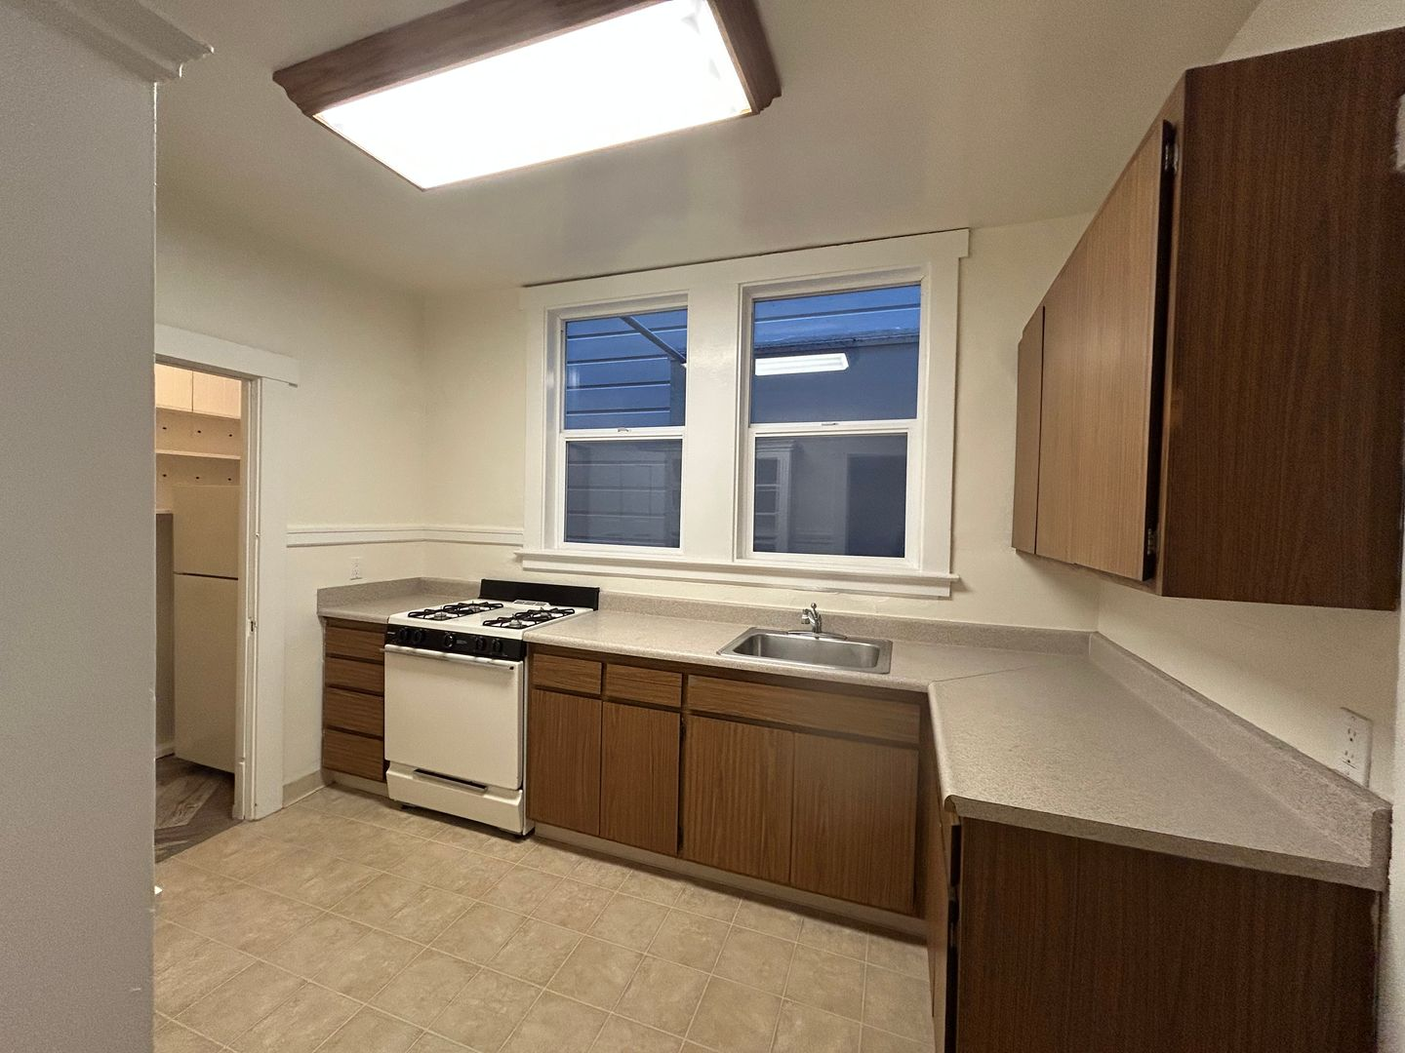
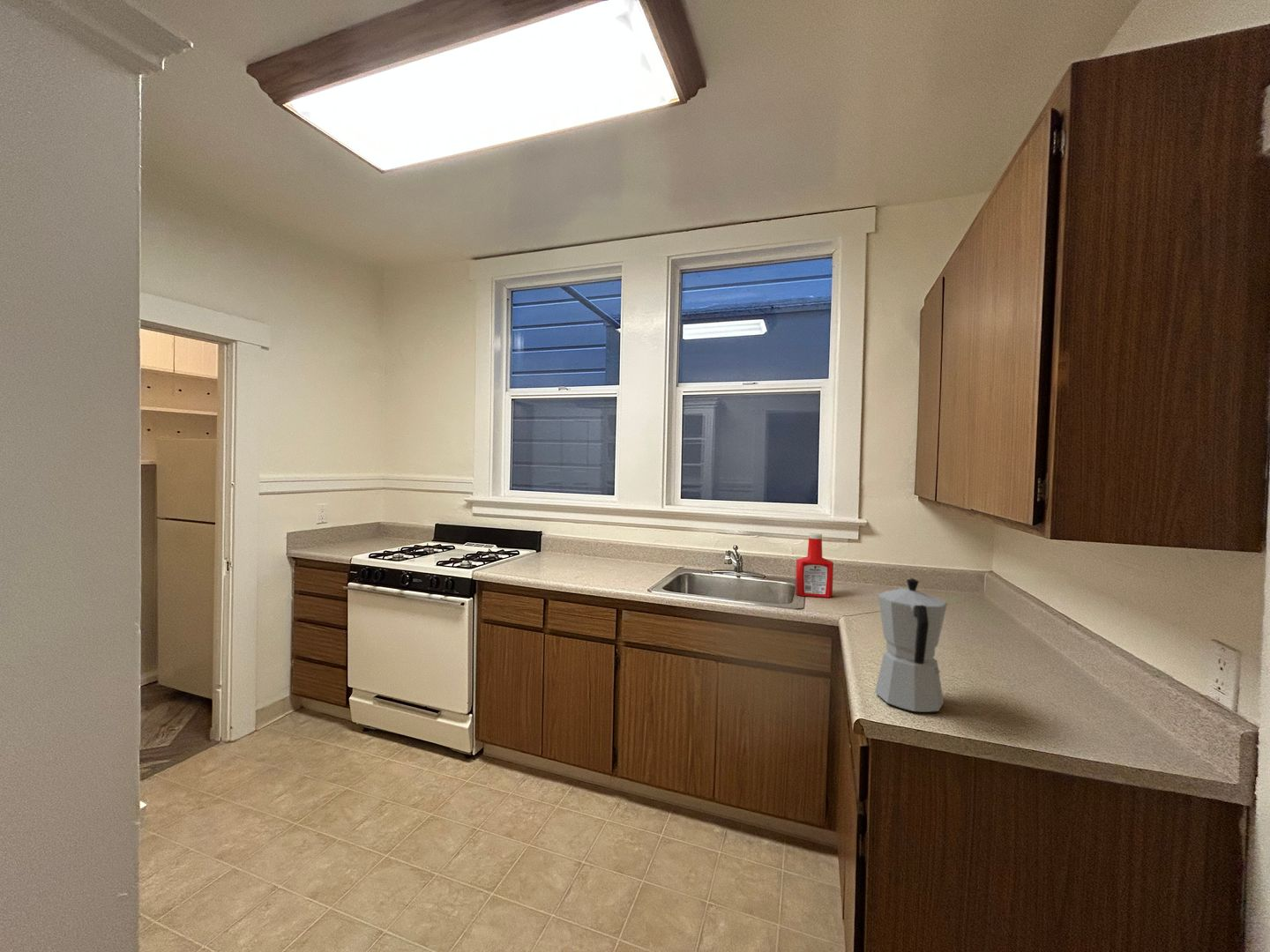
+ soap bottle [795,532,834,599]
+ moka pot [874,577,948,713]
